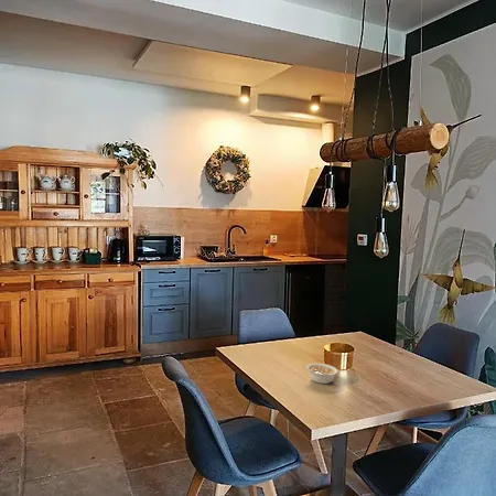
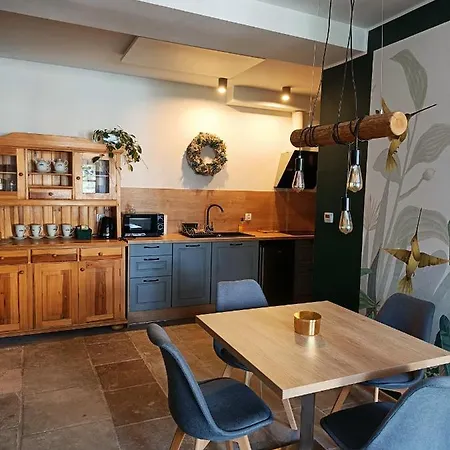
- legume [305,363,338,385]
